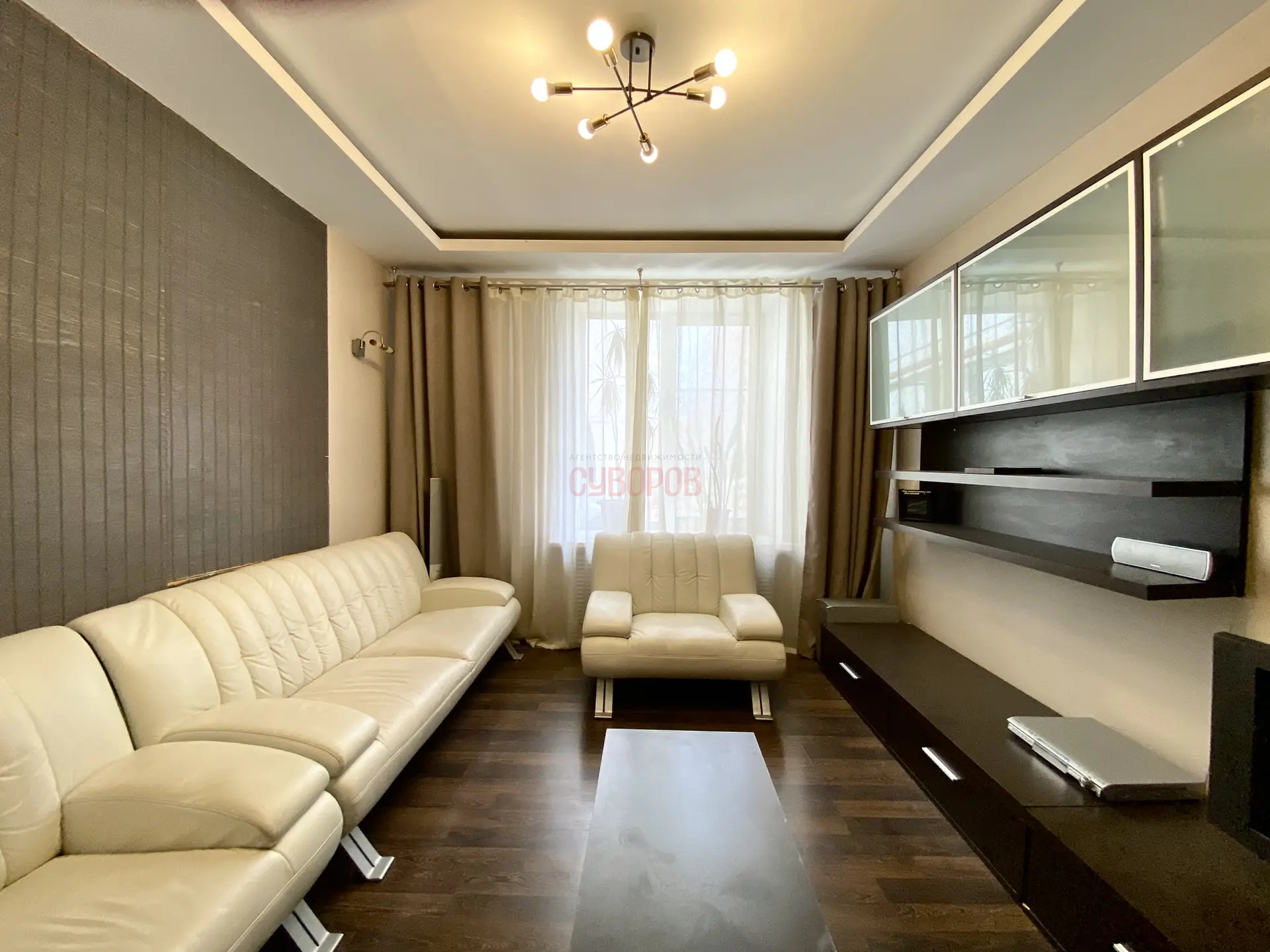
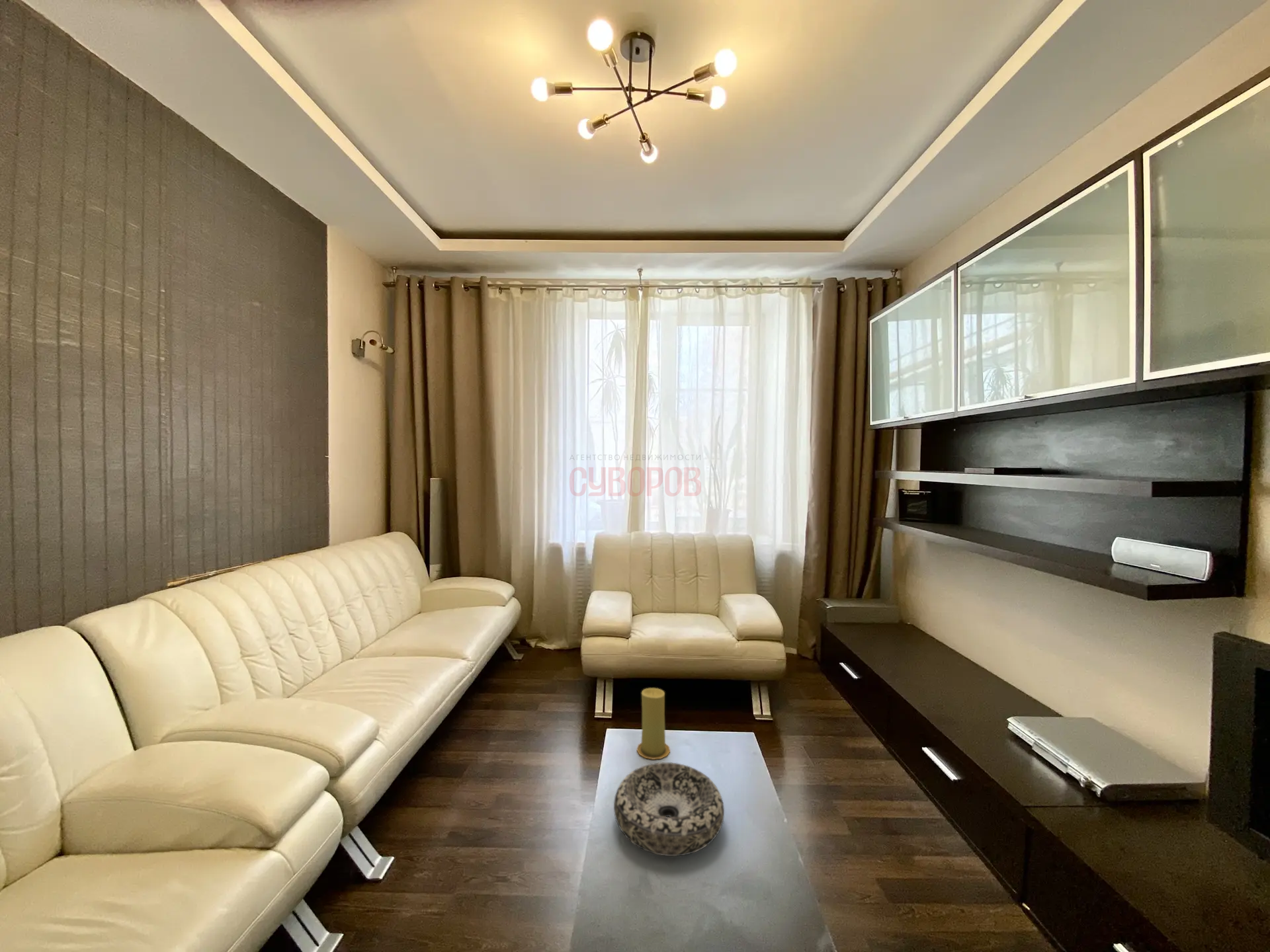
+ decorative bowl [613,762,725,857]
+ candle [636,688,671,760]
